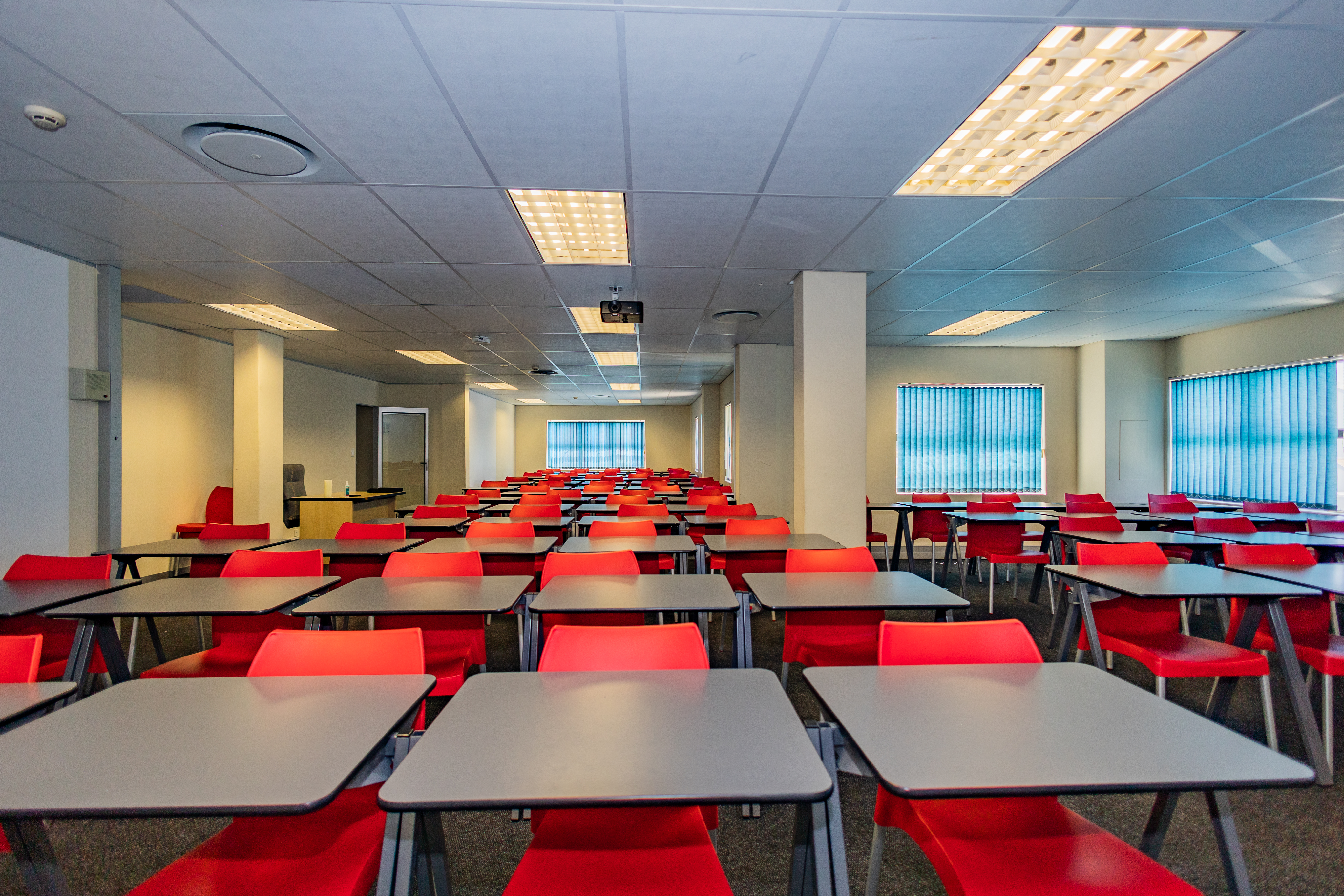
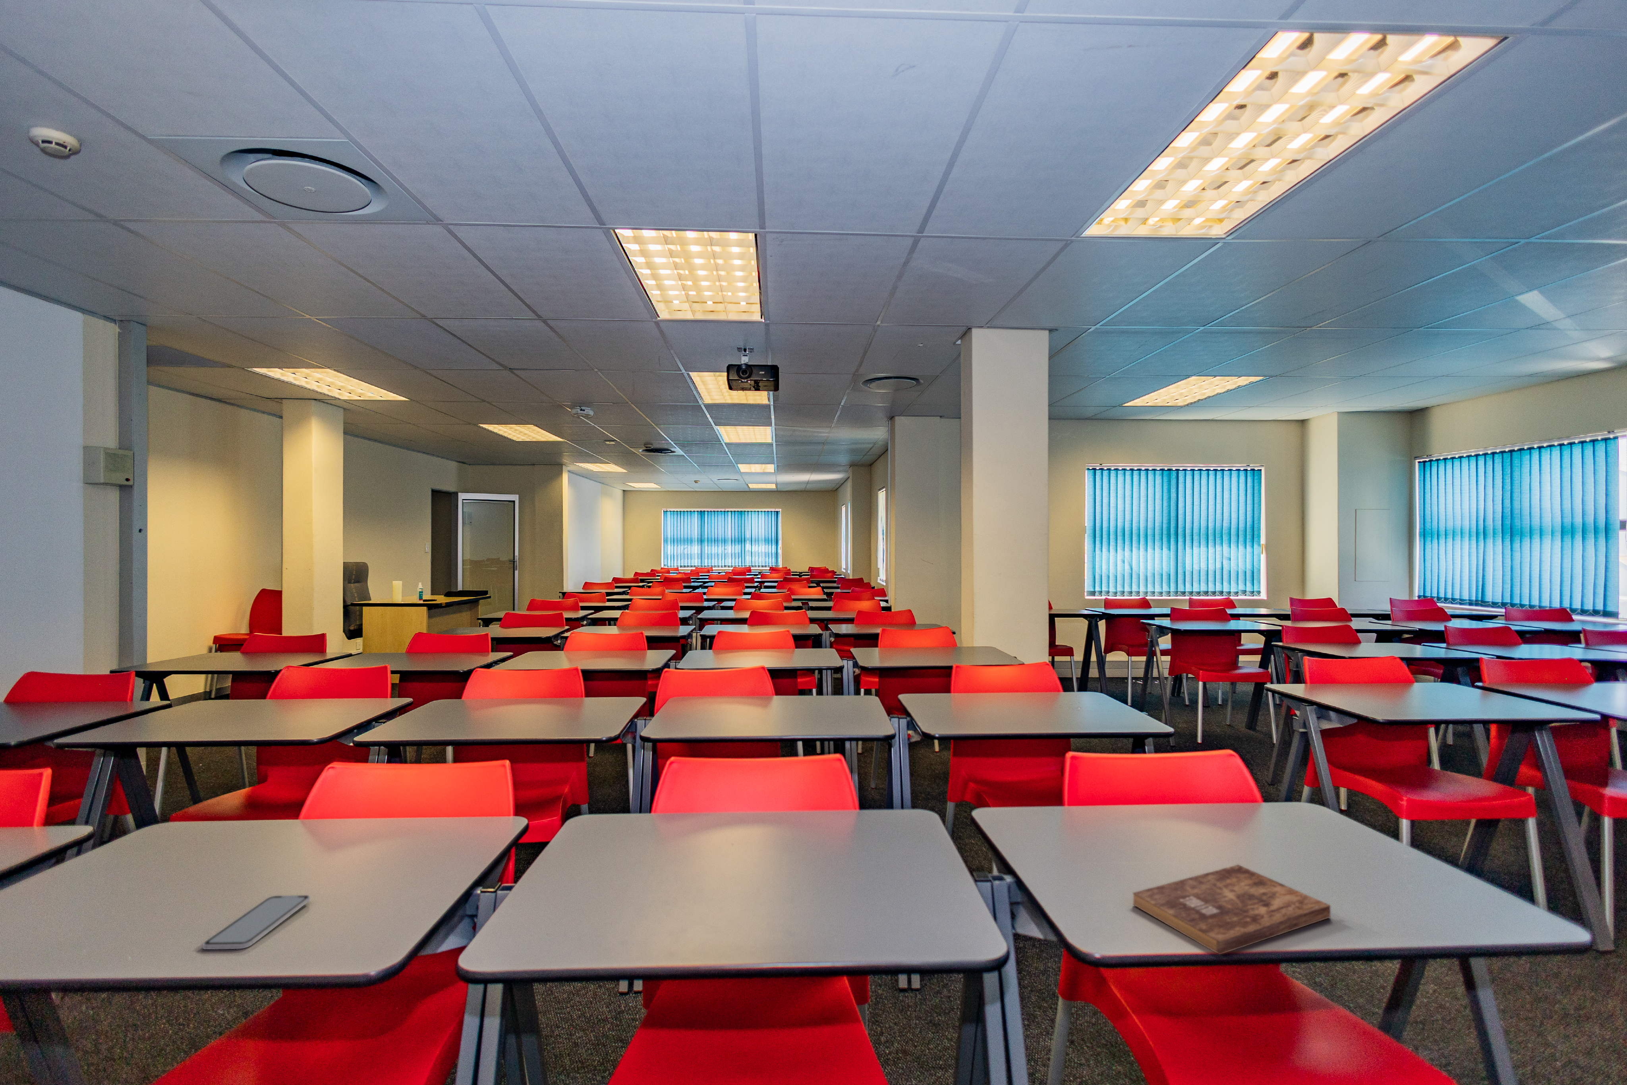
+ smartphone [202,895,310,949]
+ bible [1132,865,1330,955]
